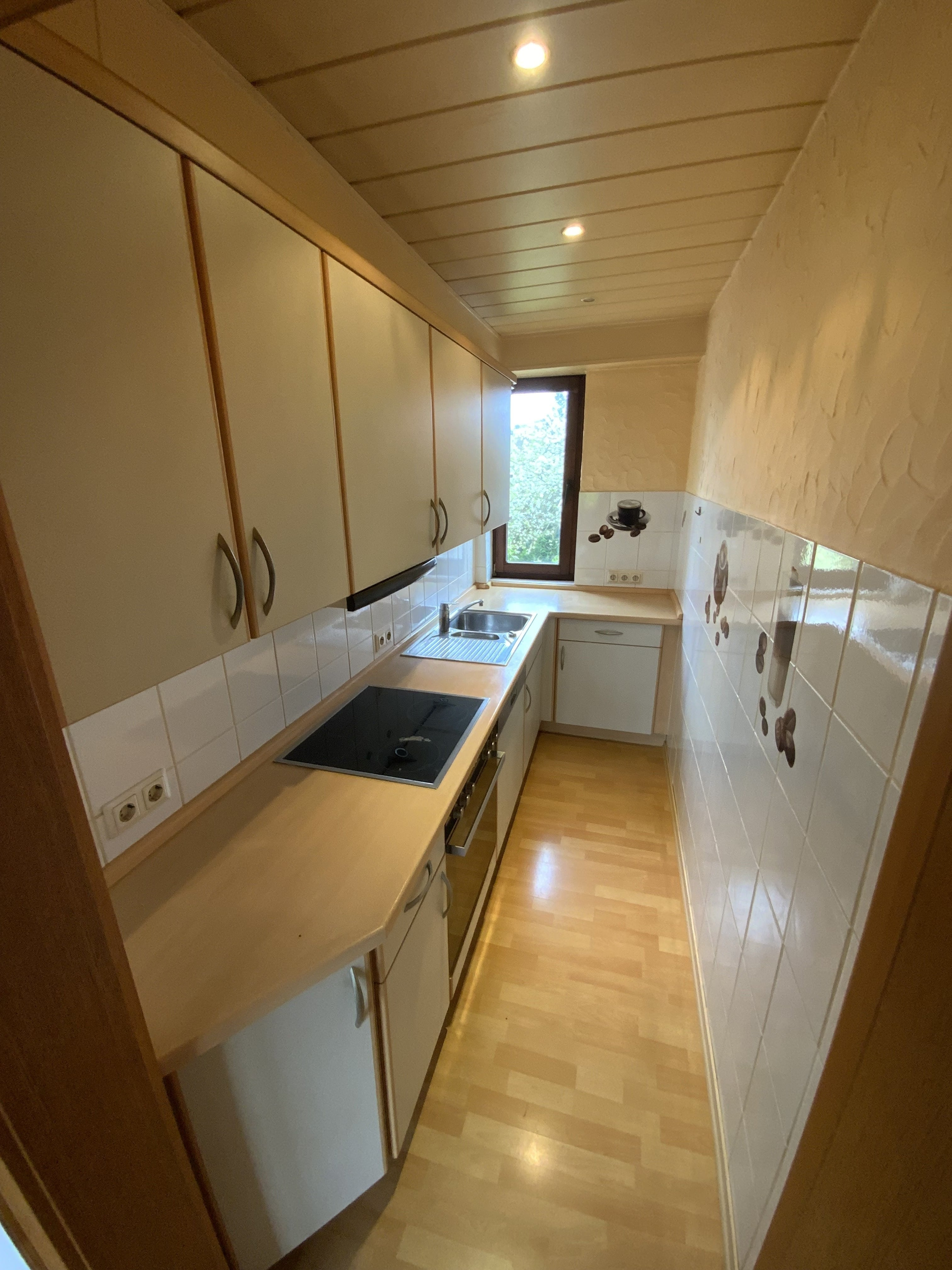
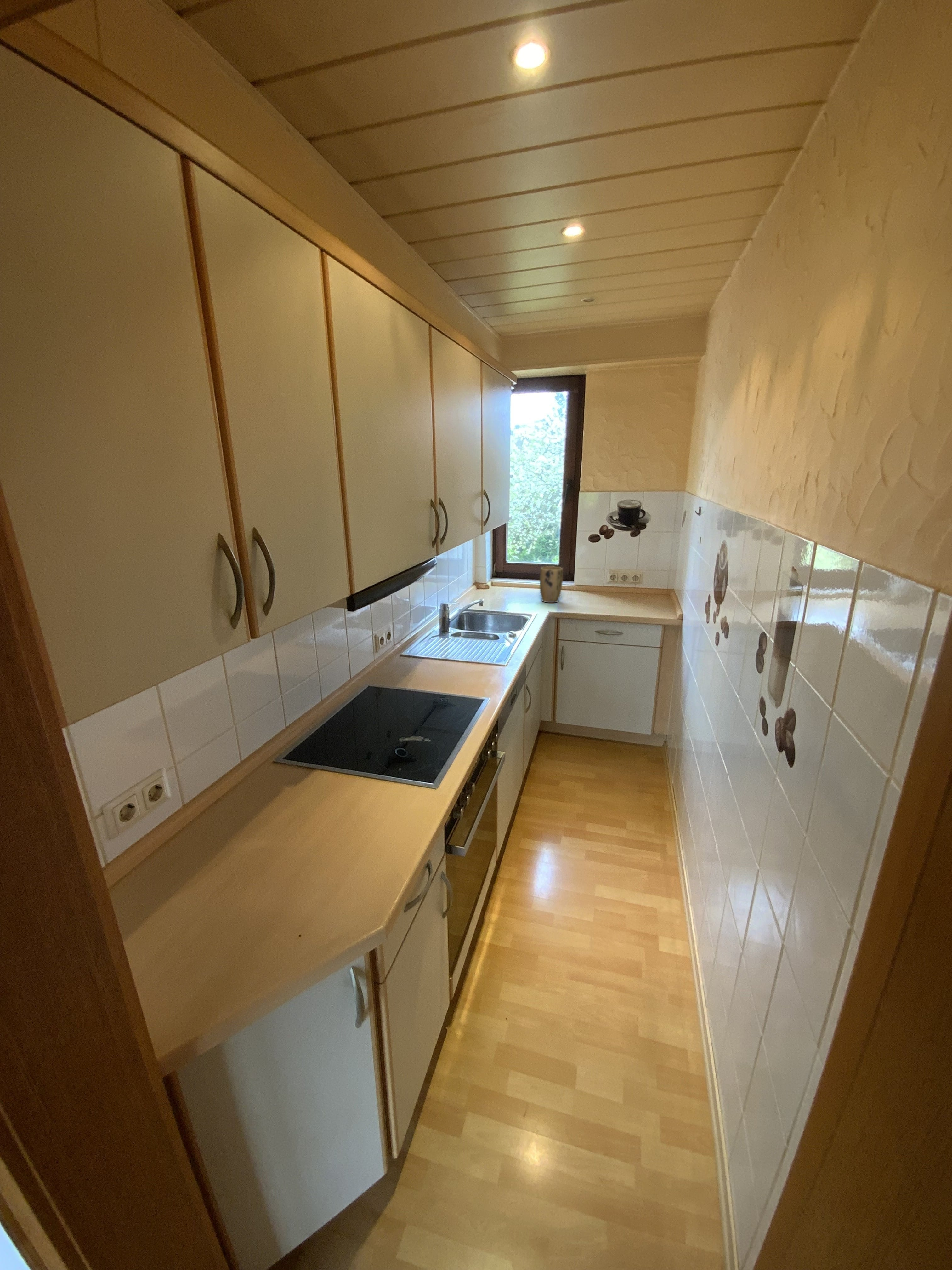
+ plant pot [539,566,563,603]
